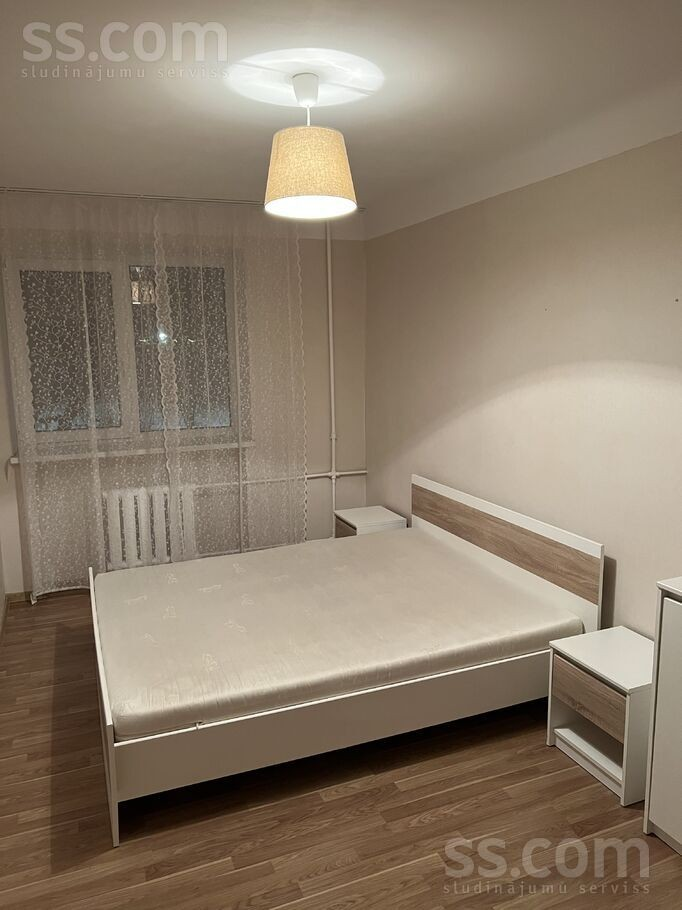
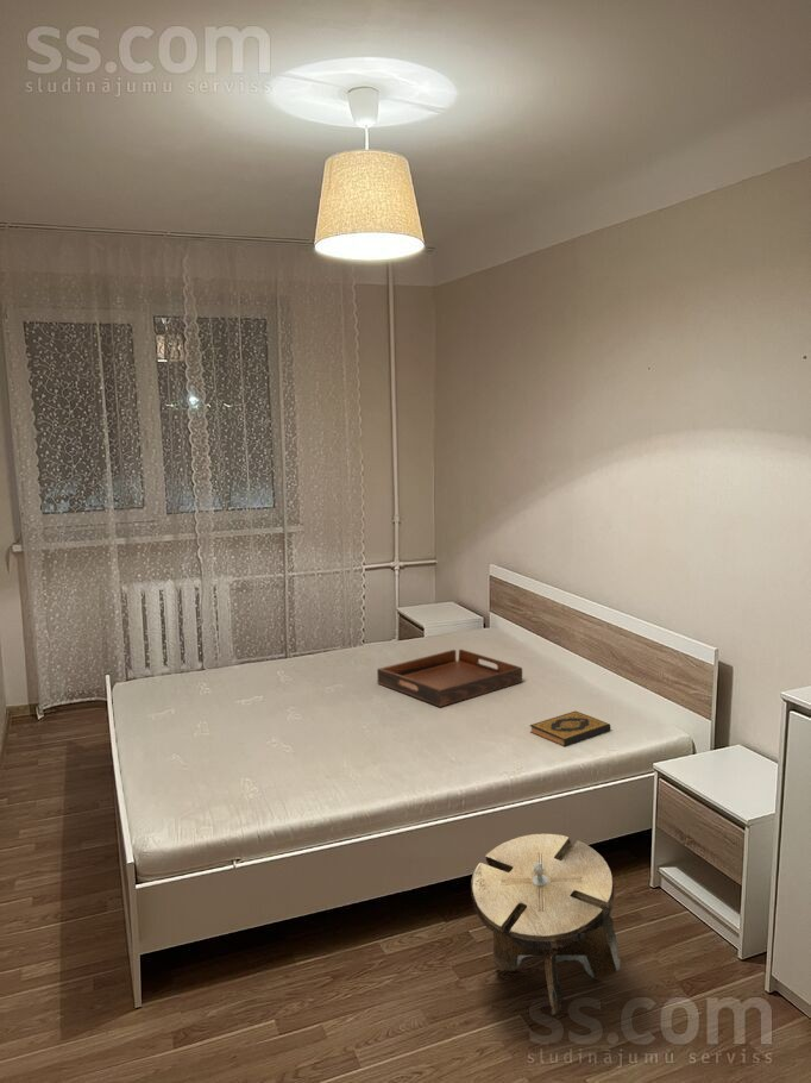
+ stool [470,833,622,1016]
+ hardback book [529,710,611,749]
+ serving tray [376,649,523,708]
